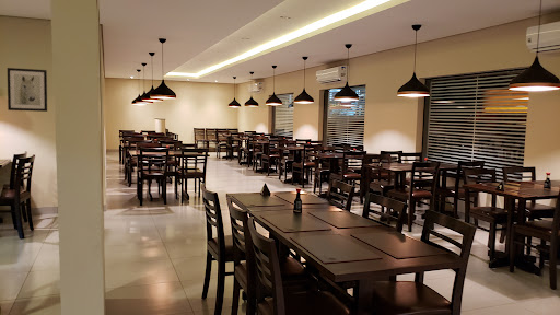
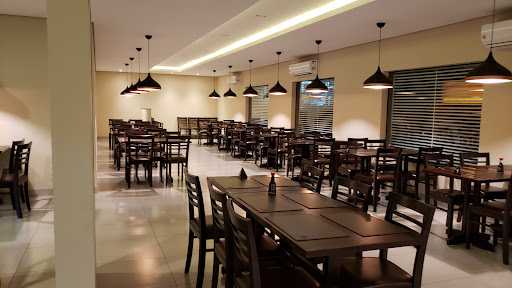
- wall art [7,67,48,113]
